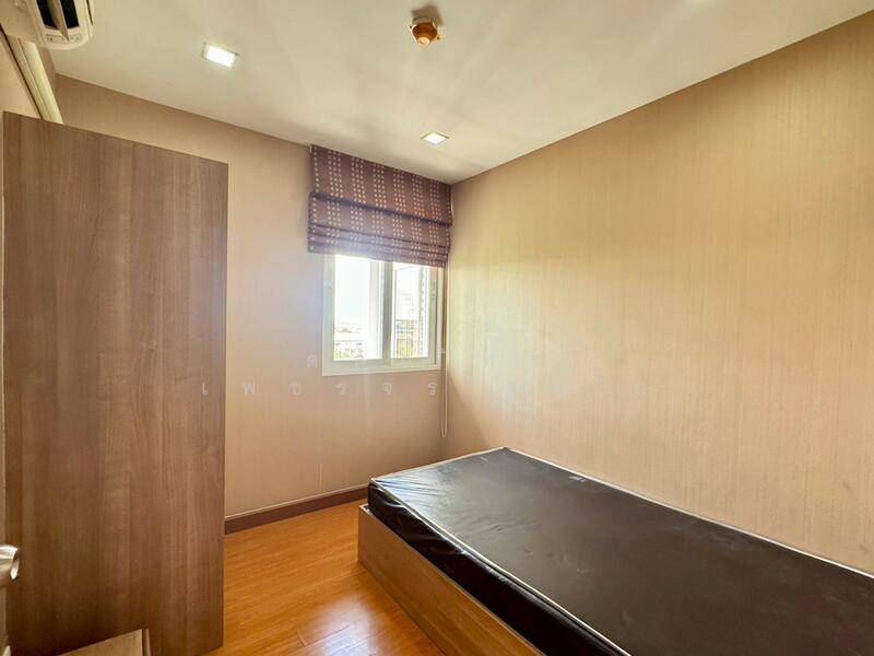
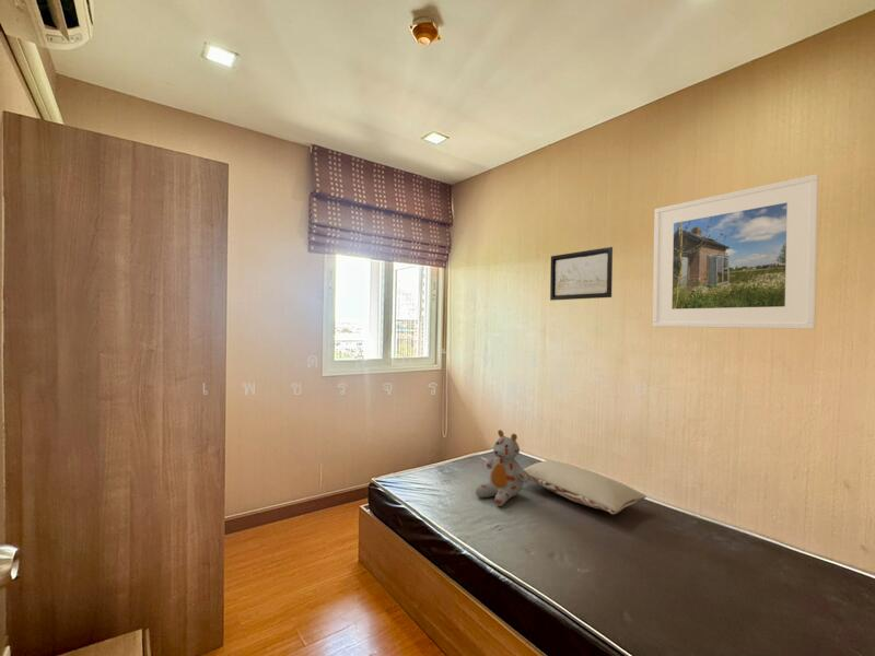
+ wall art [549,246,614,302]
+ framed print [652,173,819,330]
+ stuffed bear [475,429,530,507]
+ pillow [523,459,648,515]
